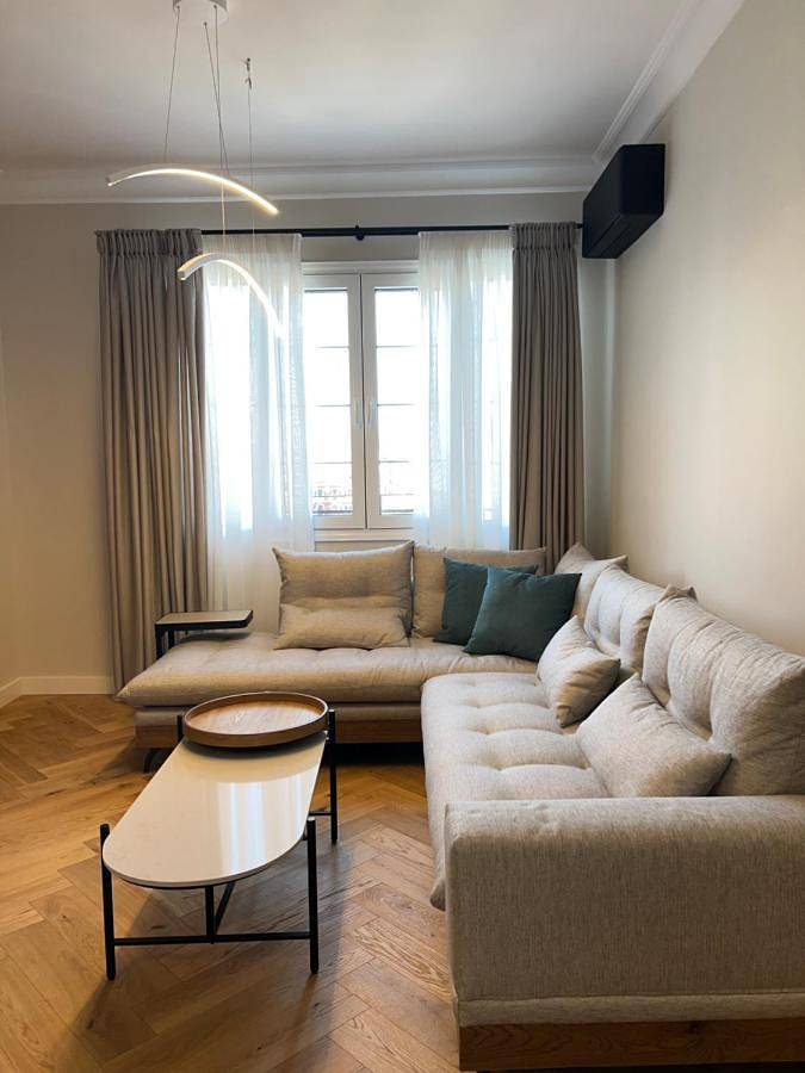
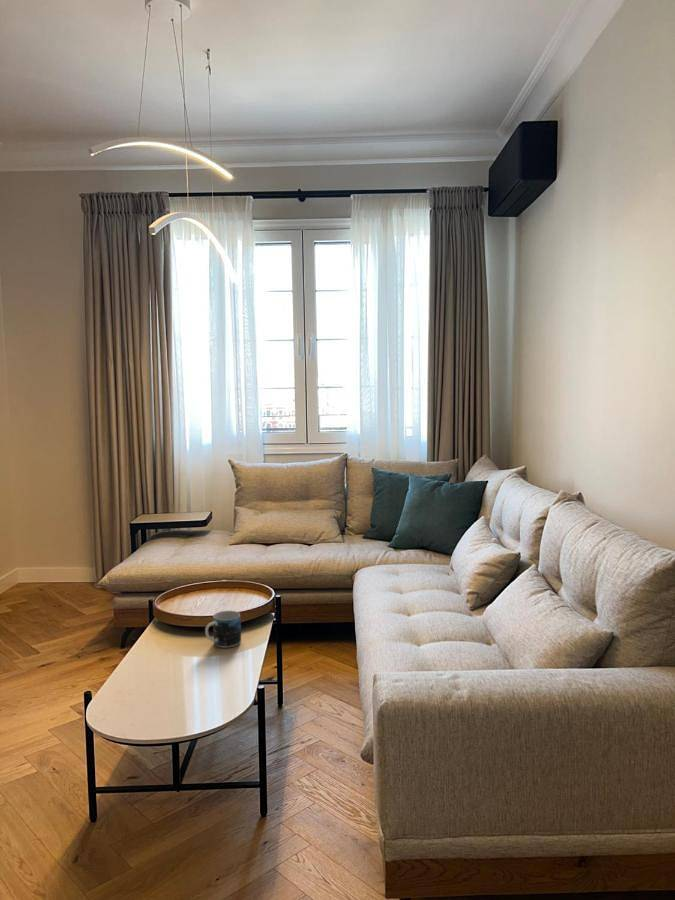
+ mug [204,610,242,649]
